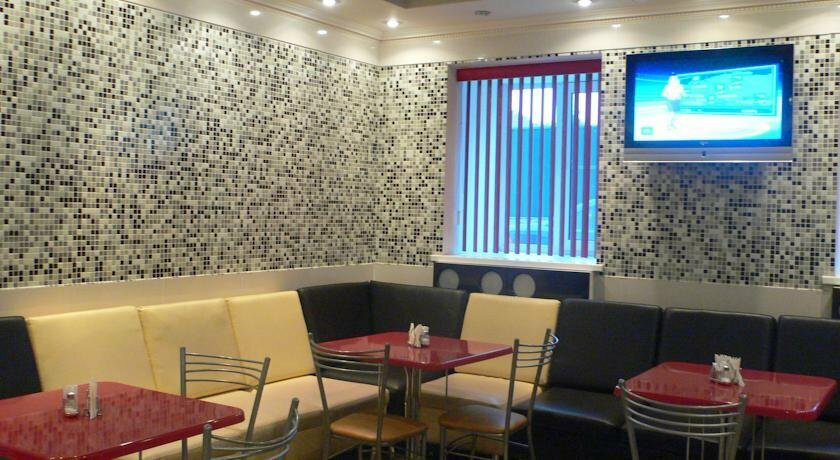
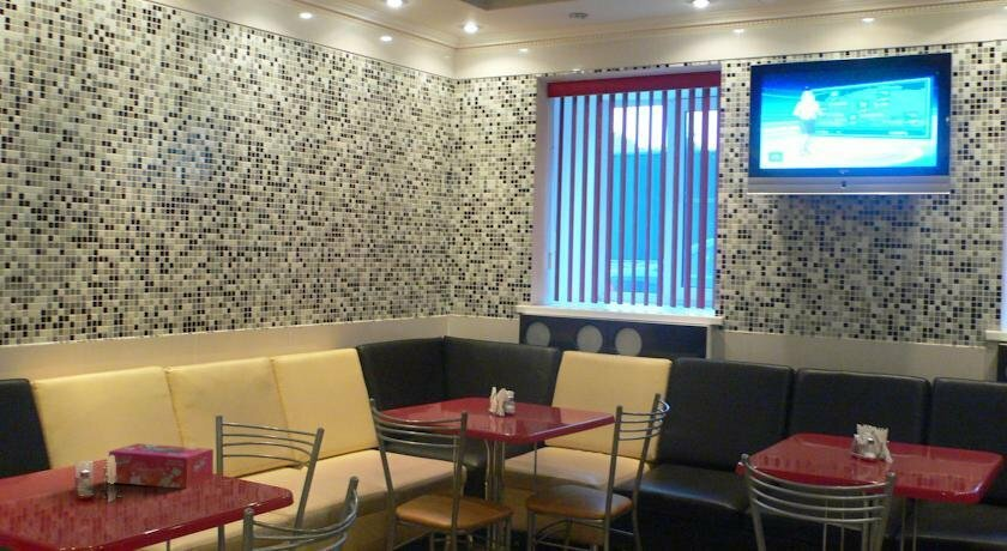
+ tissue box [108,442,215,490]
